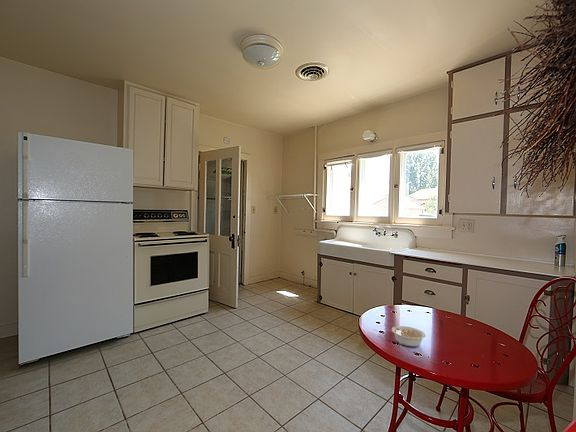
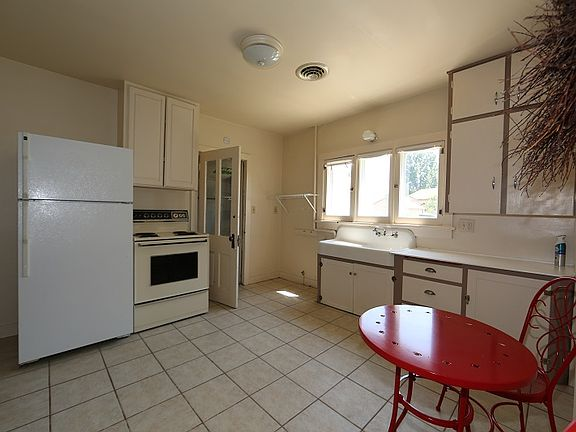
- legume [388,321,426,348]
